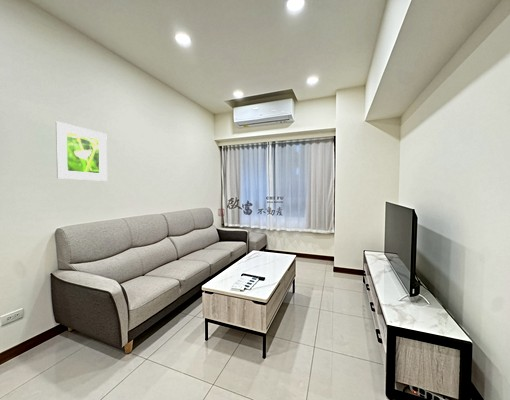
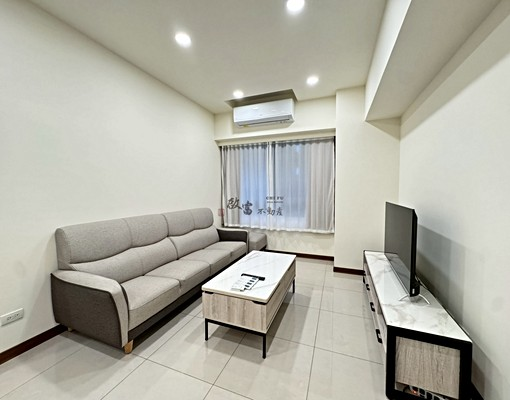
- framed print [55,120,108,182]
